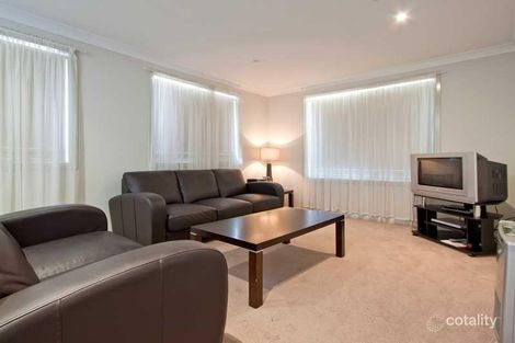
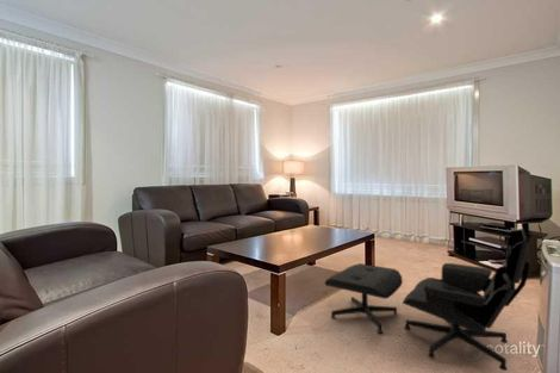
+ lounge chair [324,228,531,372]
